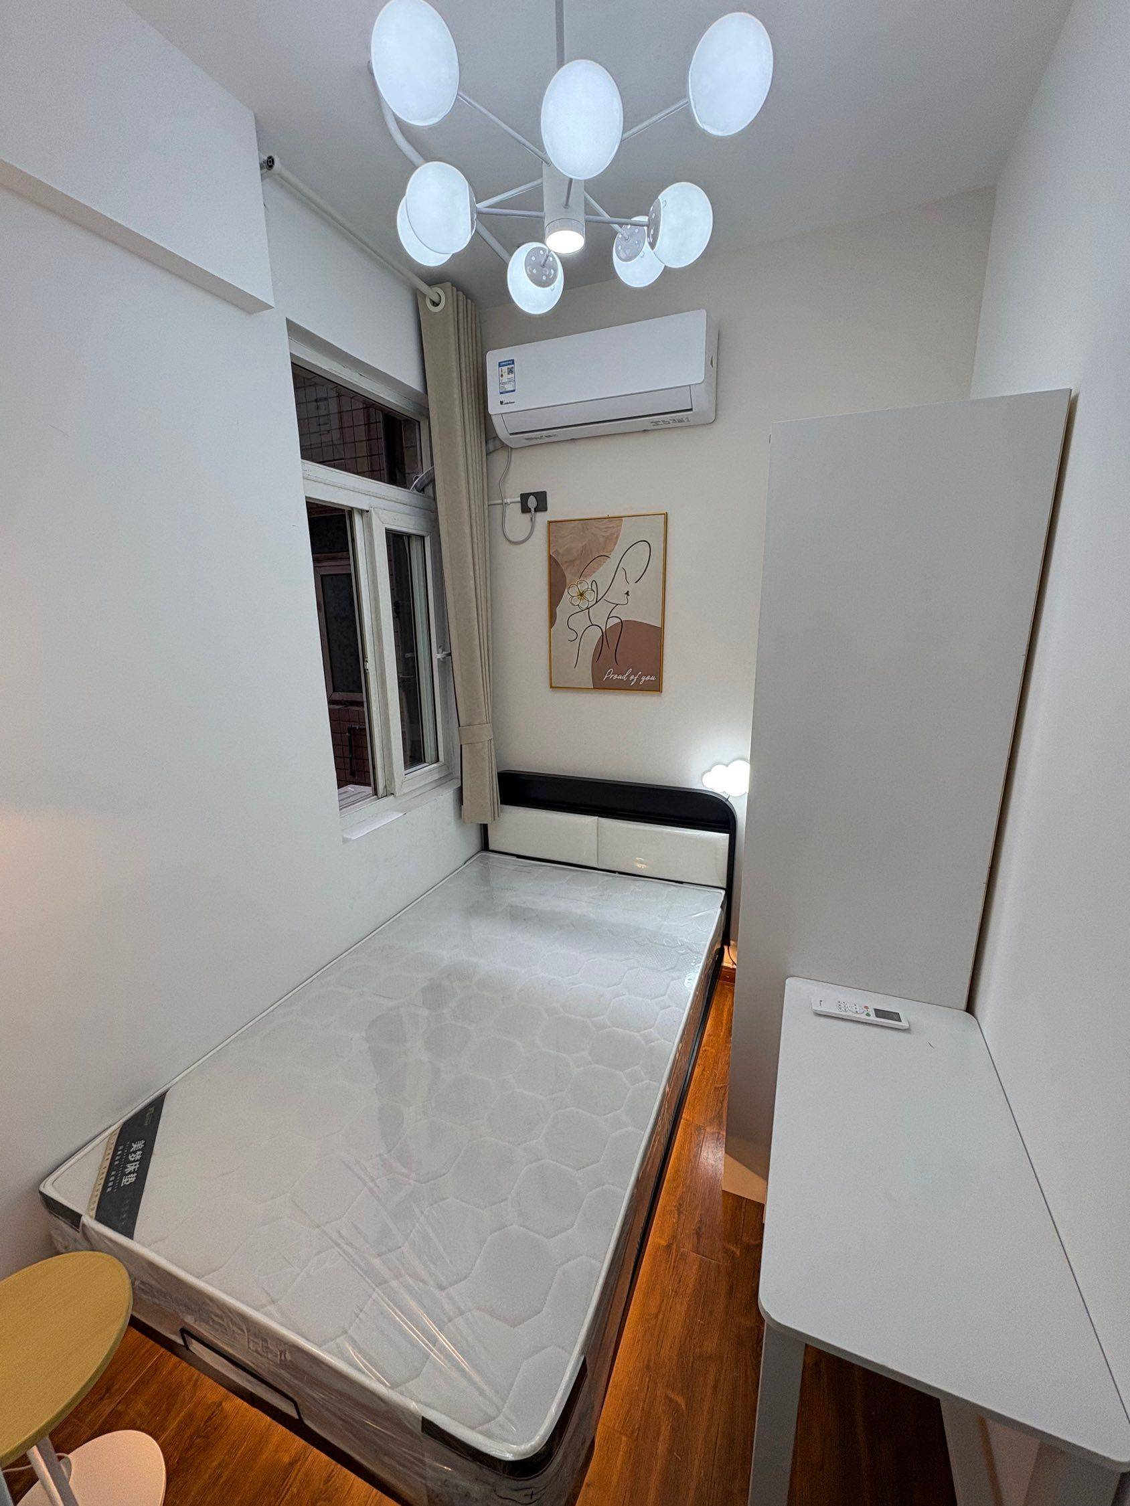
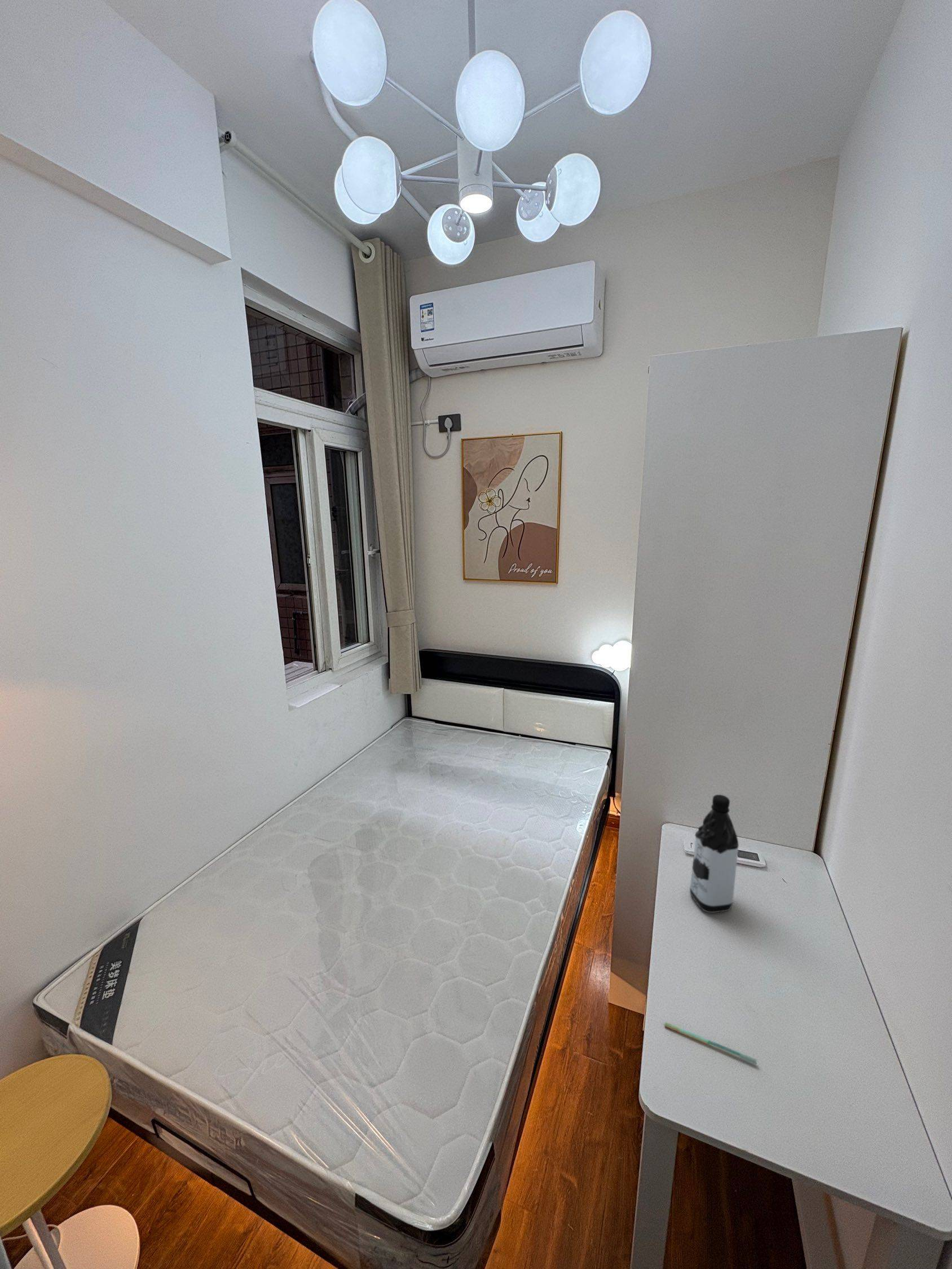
+ water bottle [689,794,739,914]
+ pen [664,1021,757,1065]
